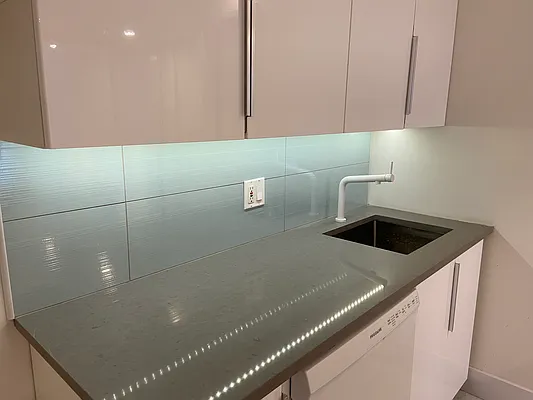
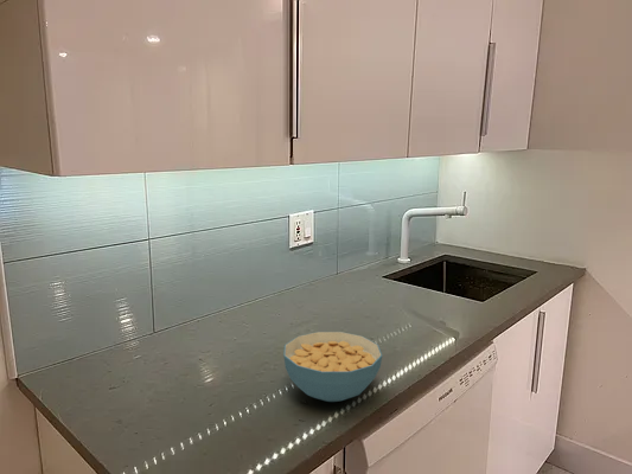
+ cereal bowl [282,331,383,403]
